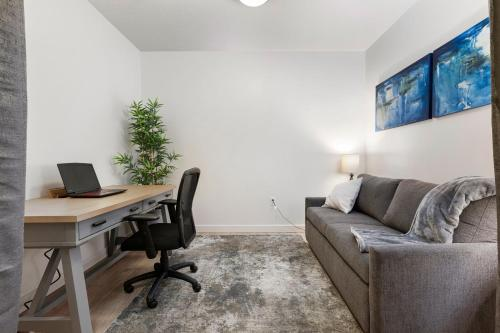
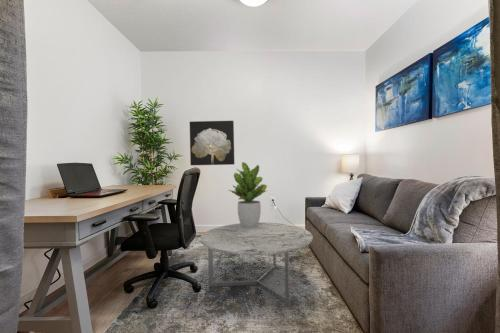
+ potted plant [228,161,268,228]
+ wall art [189,120,235,166]
+ coffee table [200,221,314,306]
